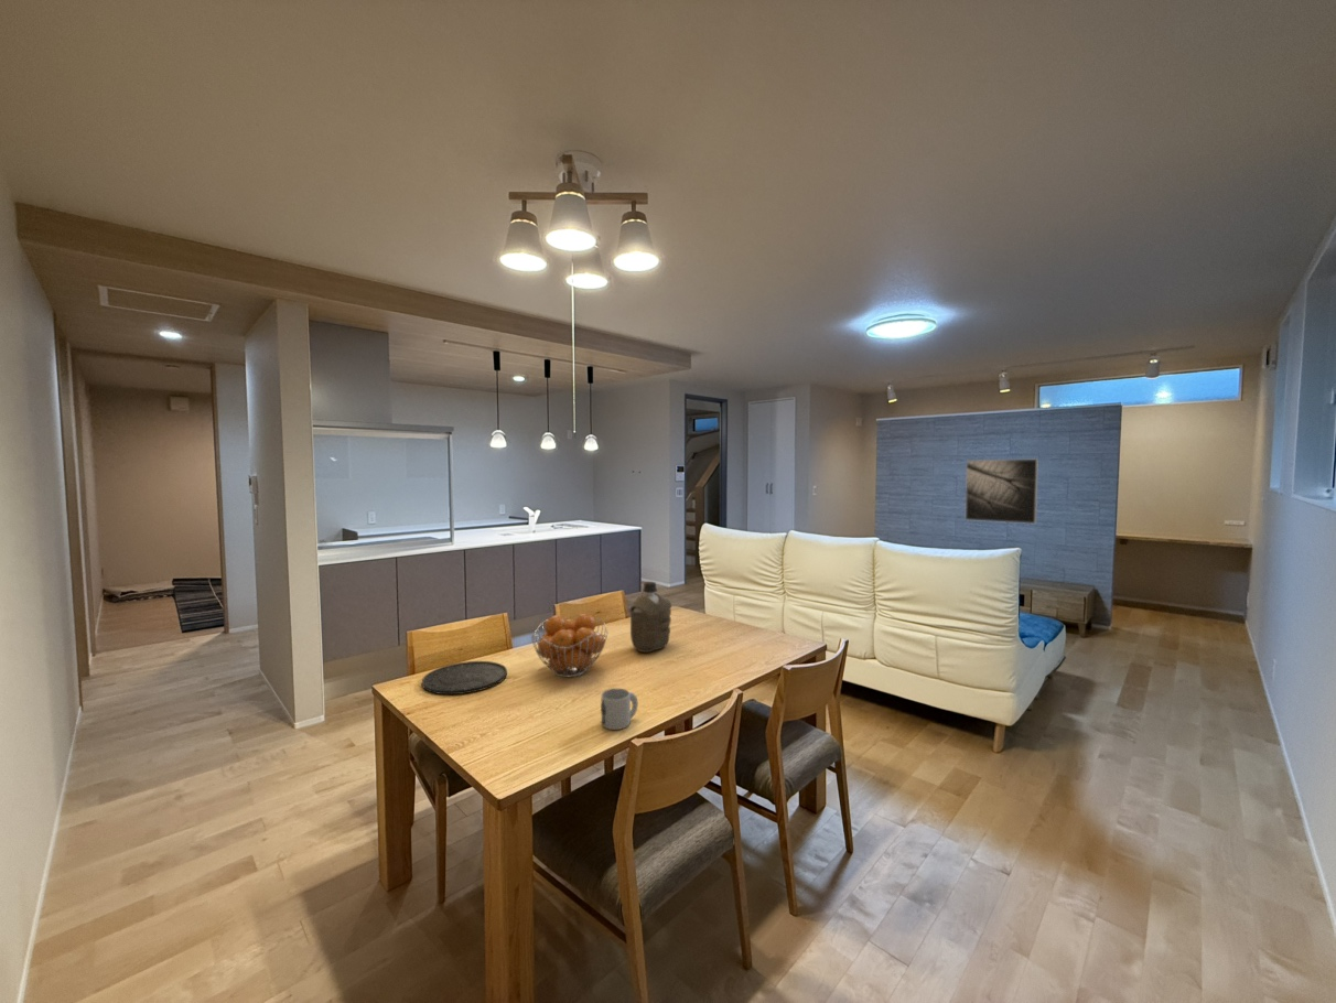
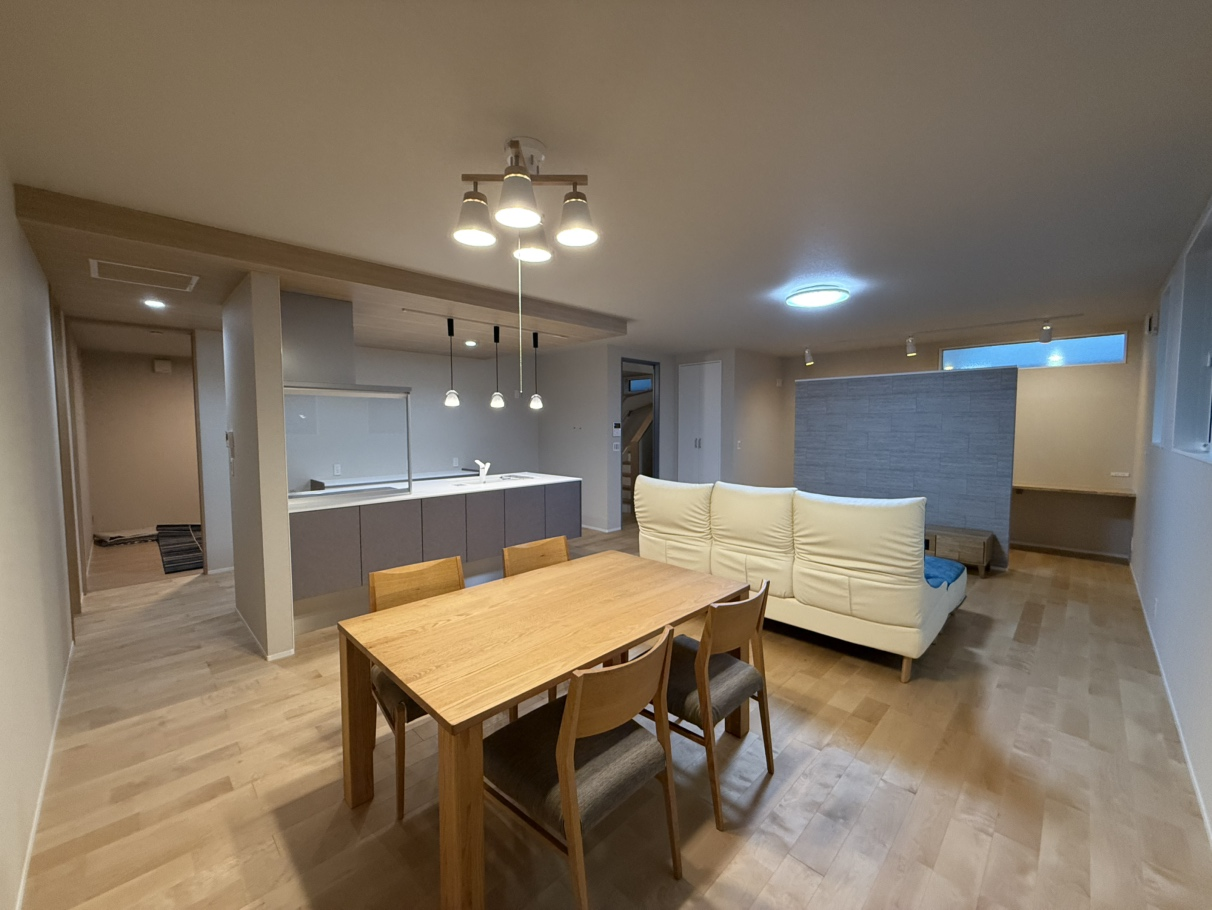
- water bottle [628,581,672,654]
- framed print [965,459,1039,525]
- fruit basket [530,613,608,678]
- plate [421,660,508,695]
- mug [600,688,639,731]
